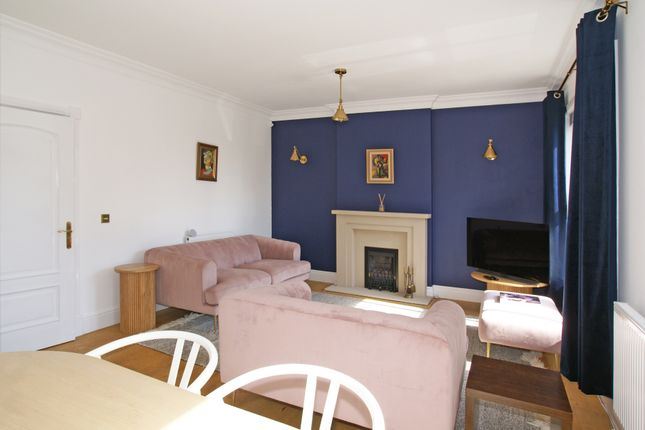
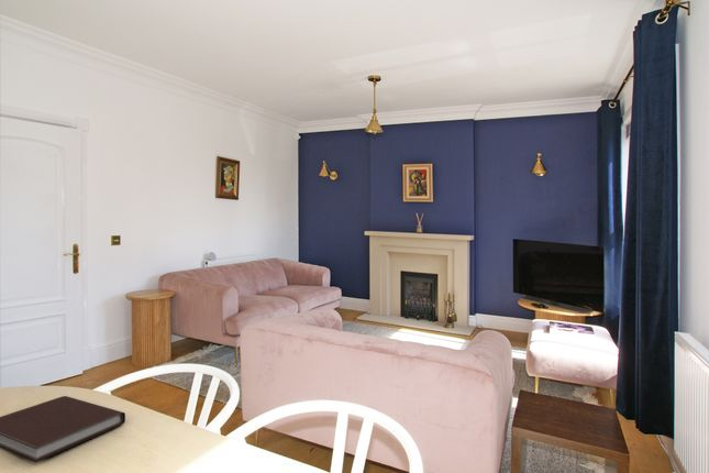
+ notebook [0,395,126,464]
